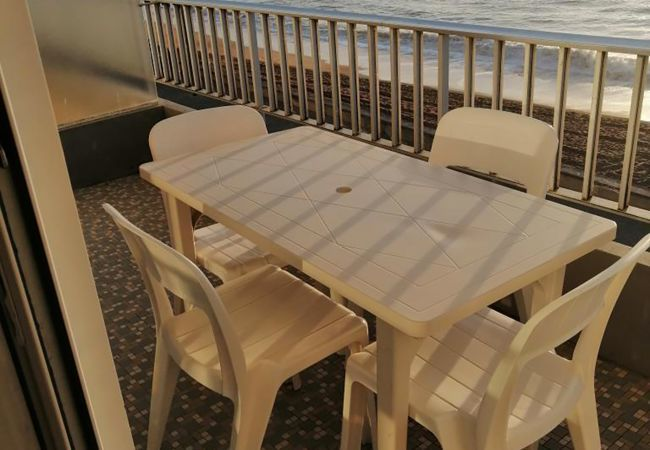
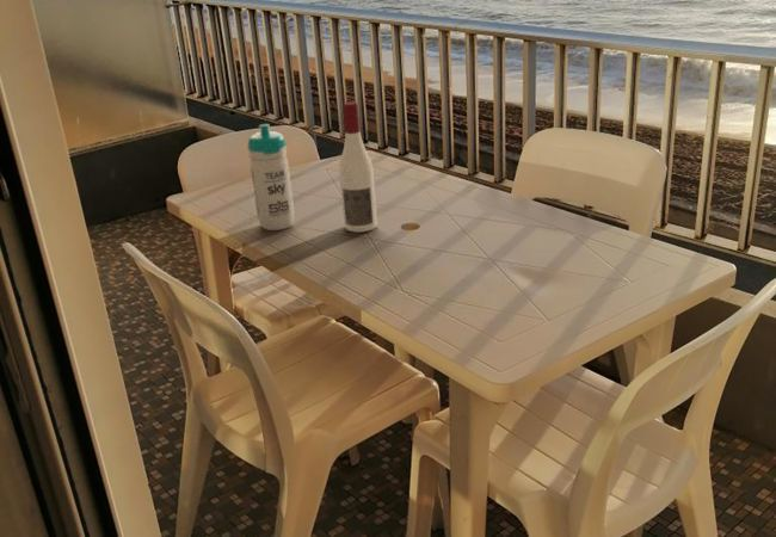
+ alcohol [338,100,378,234]
+ water bottle [247,123,295,232]
